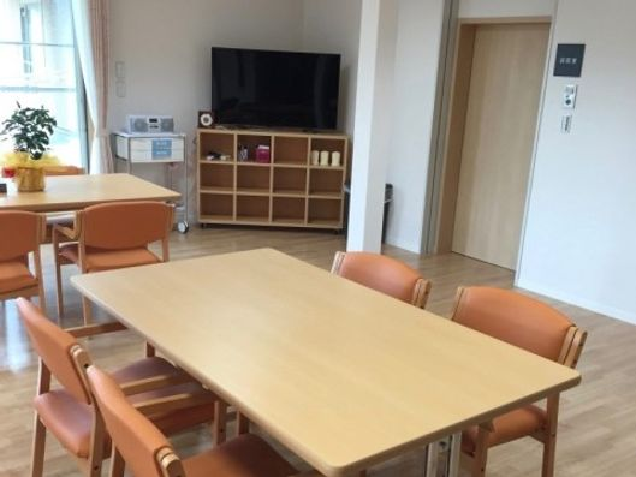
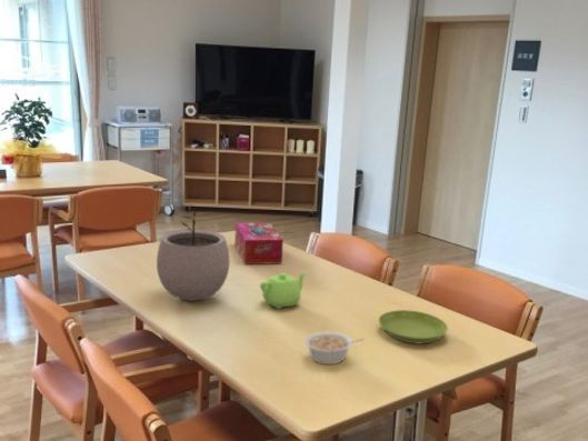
+ saucer [378,309,449,344]
+ plant pot [156,208,231,302]
+ tissue box [233,221,285,265]
+ teapot [259,270,308,310]
+ legume [303,331,365,365]
